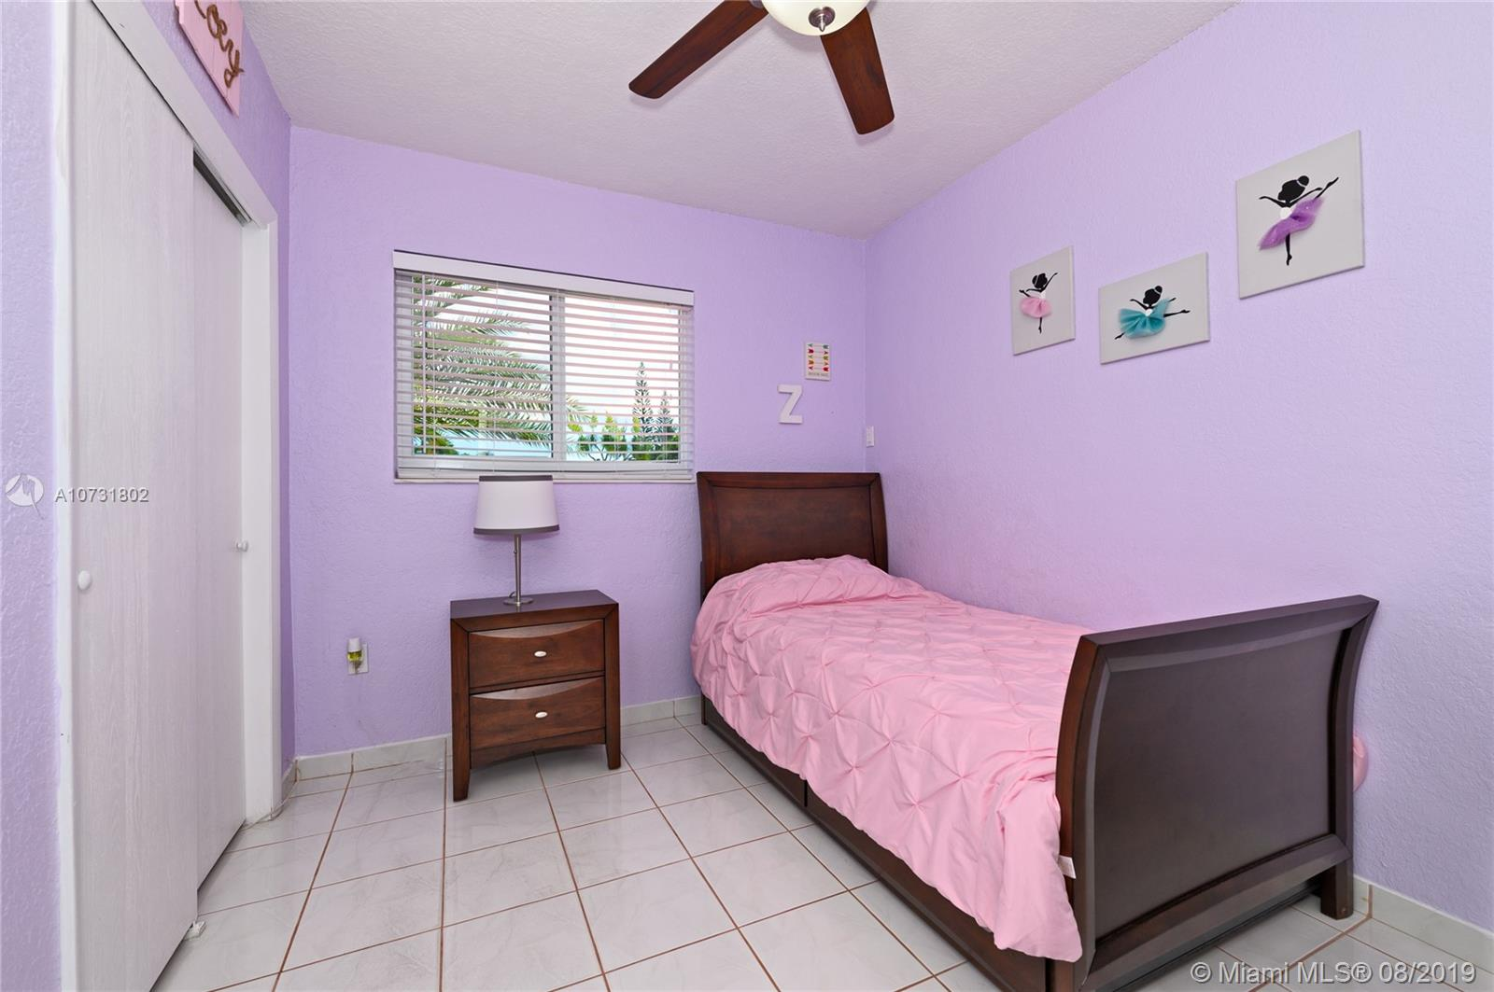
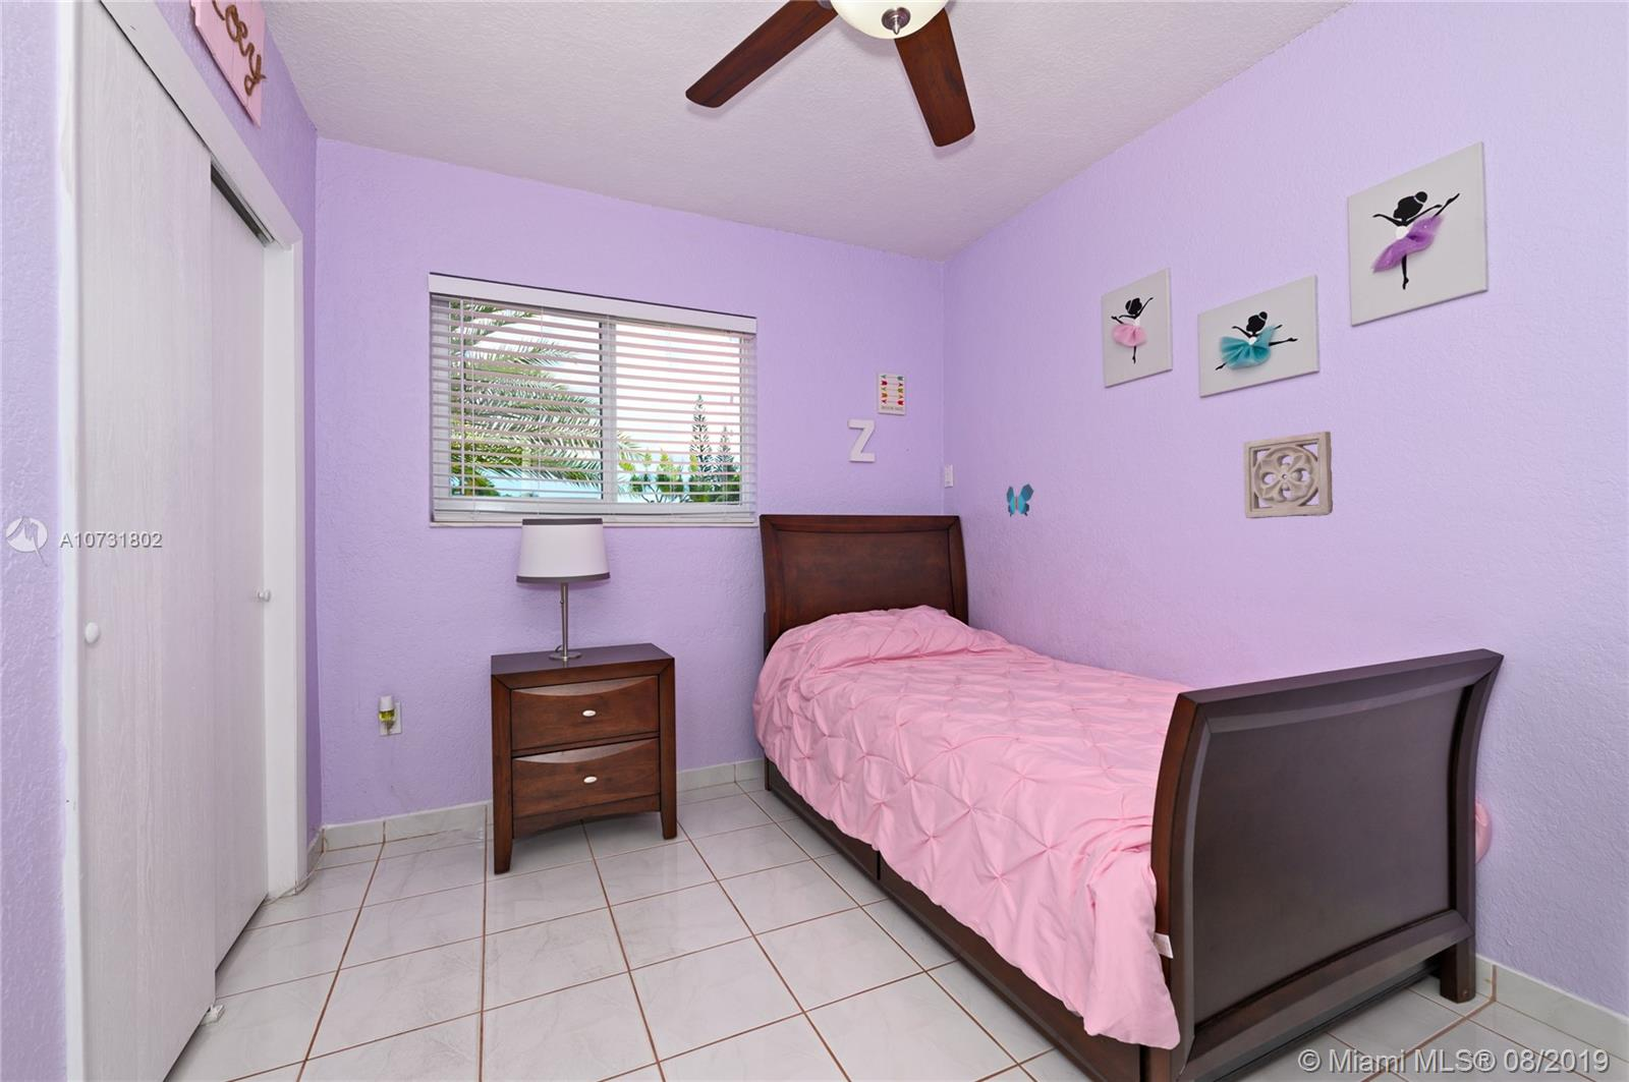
+ decorative butterfly [1005,483,1035,518]
+ wall ornament [1243,431,1333,520]
